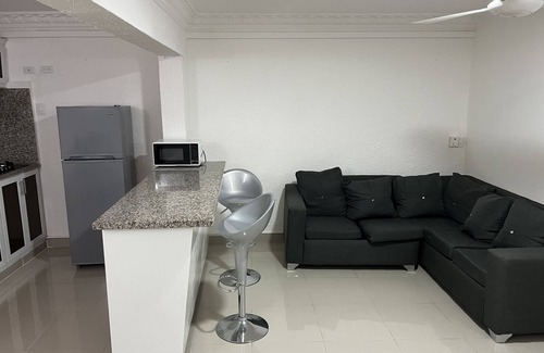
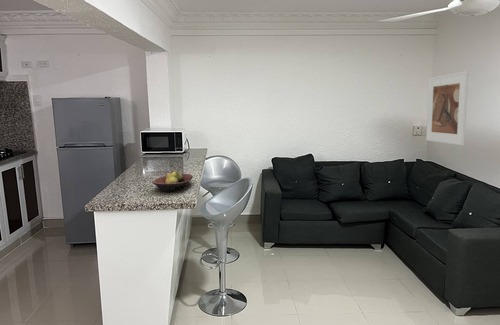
+ fruit bowl [151,169,194,193]
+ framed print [425,70,469,146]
